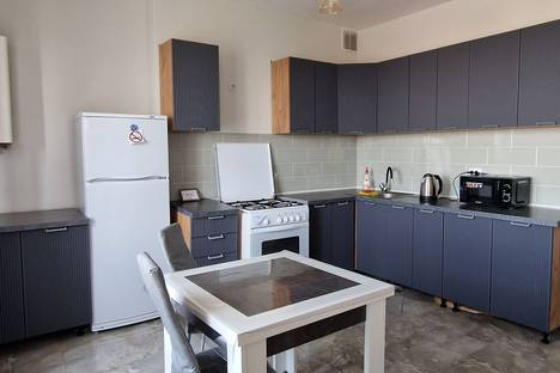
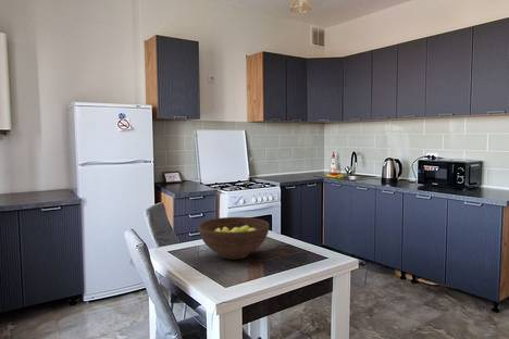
+ fruit bowl [198,216,270,261]
